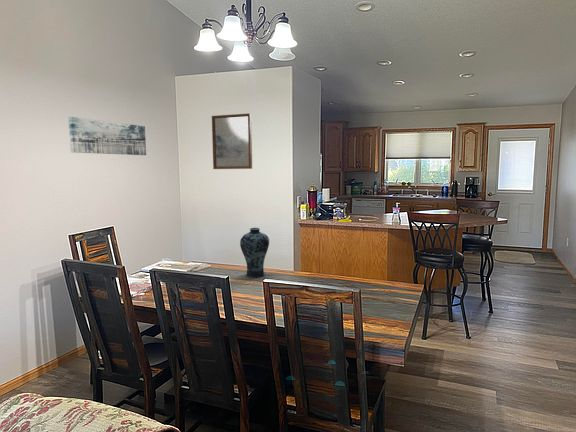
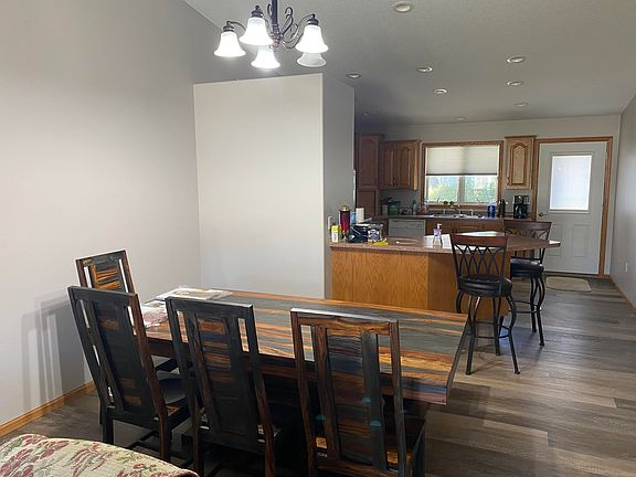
- wall art [67,116,147,156]
- vase [239,227,270,278]
- home mirror [211,112,253,170]
